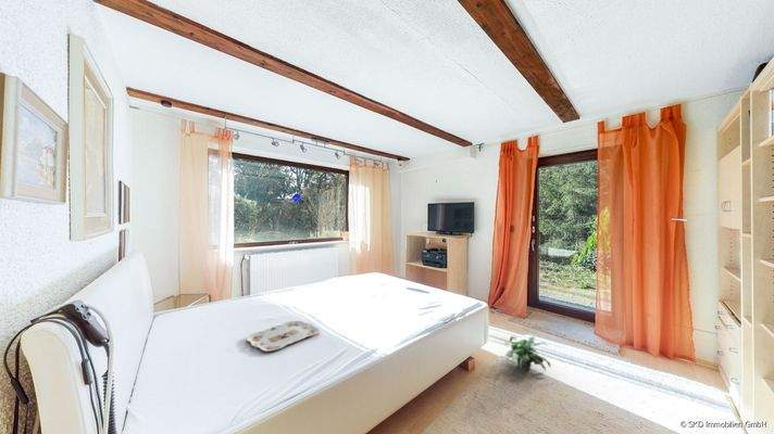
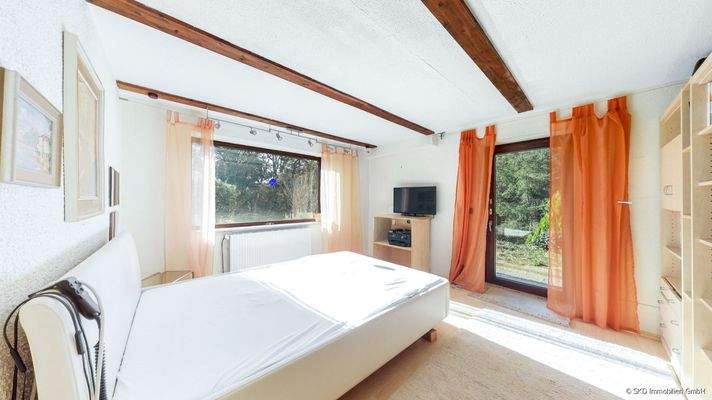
- potted plant [503,335,552,373]
- serving tray [246,320,321,353]
